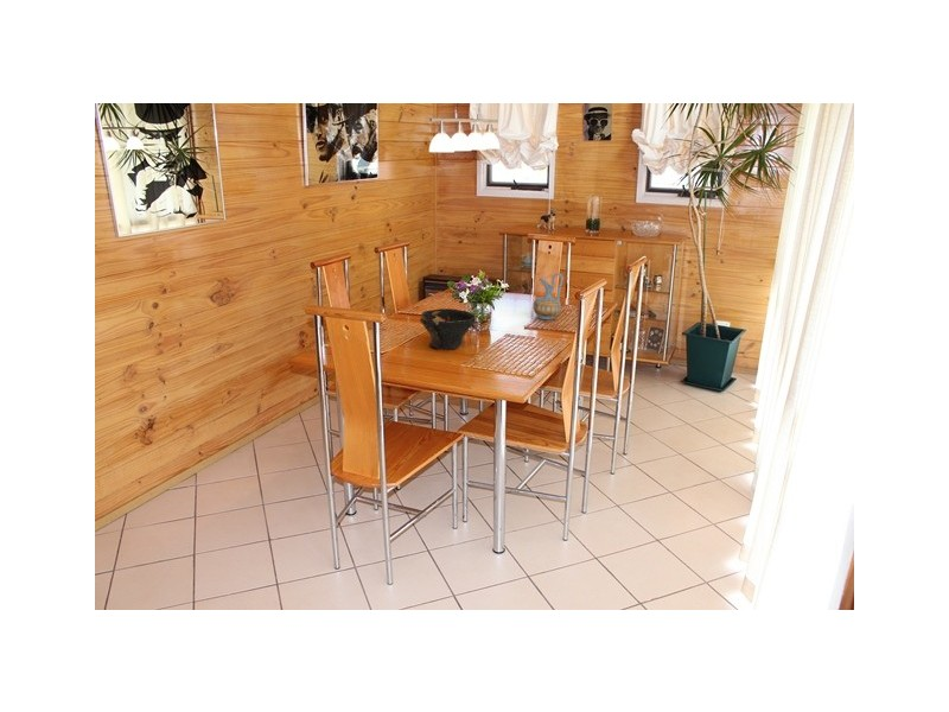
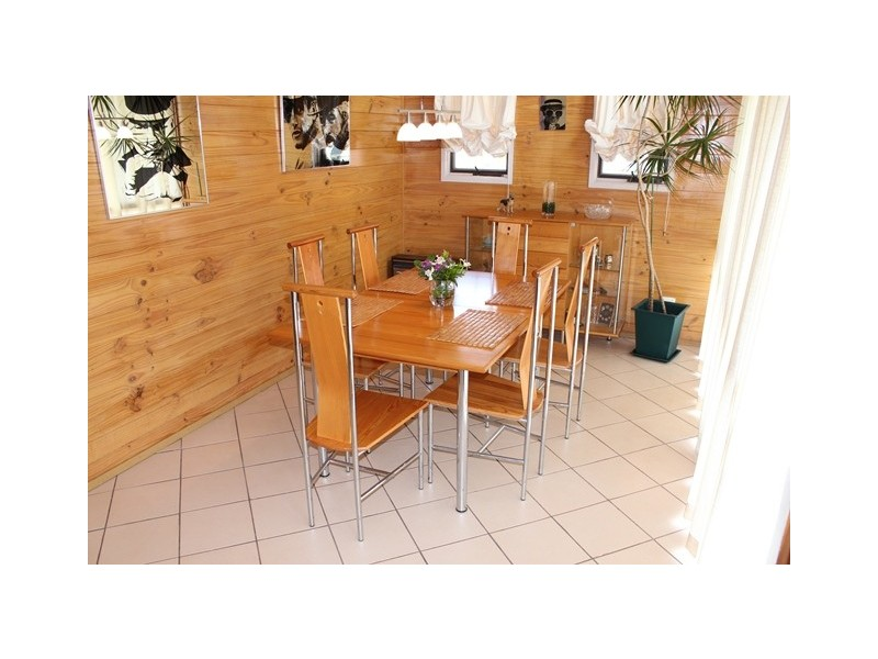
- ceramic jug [533,272,565,320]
- bowl [419,307,477,351]
